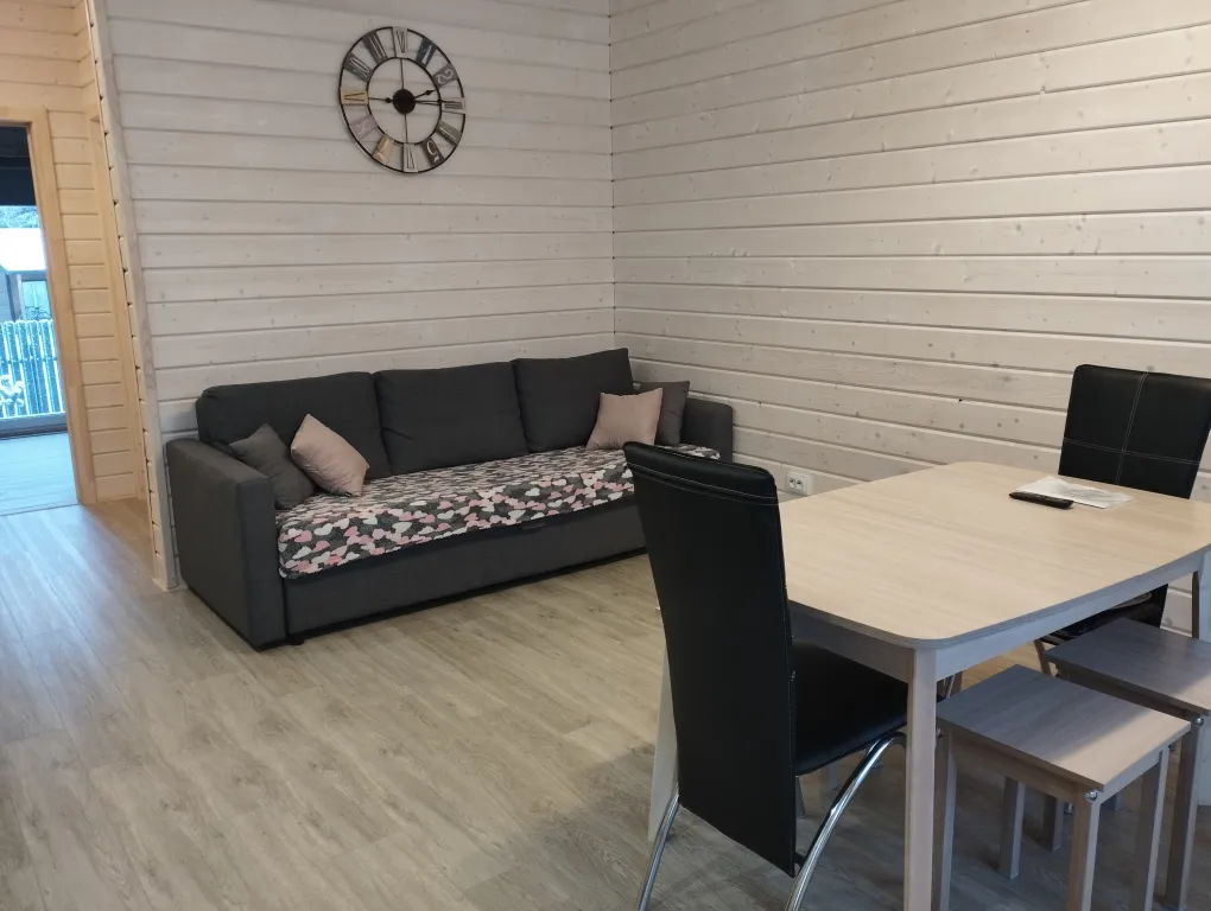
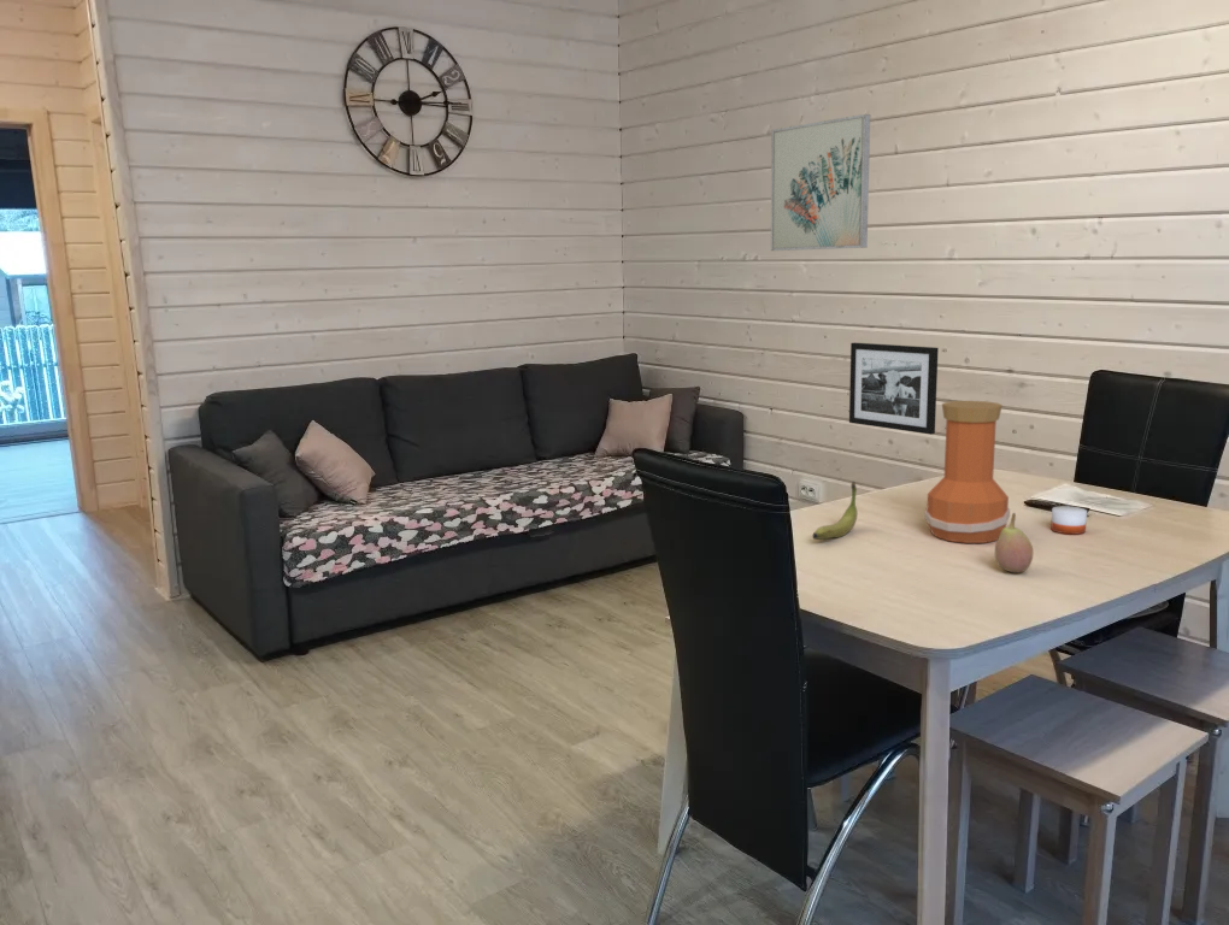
+ fruit [994,512,1034,573]
+ picture frame [848,342,940,435]
+ banana [811,481,859,541]
+ vase [923,400,1011,544]
+ wall art [770,113,871,252]
+ candle [1049,487,1088,535]
